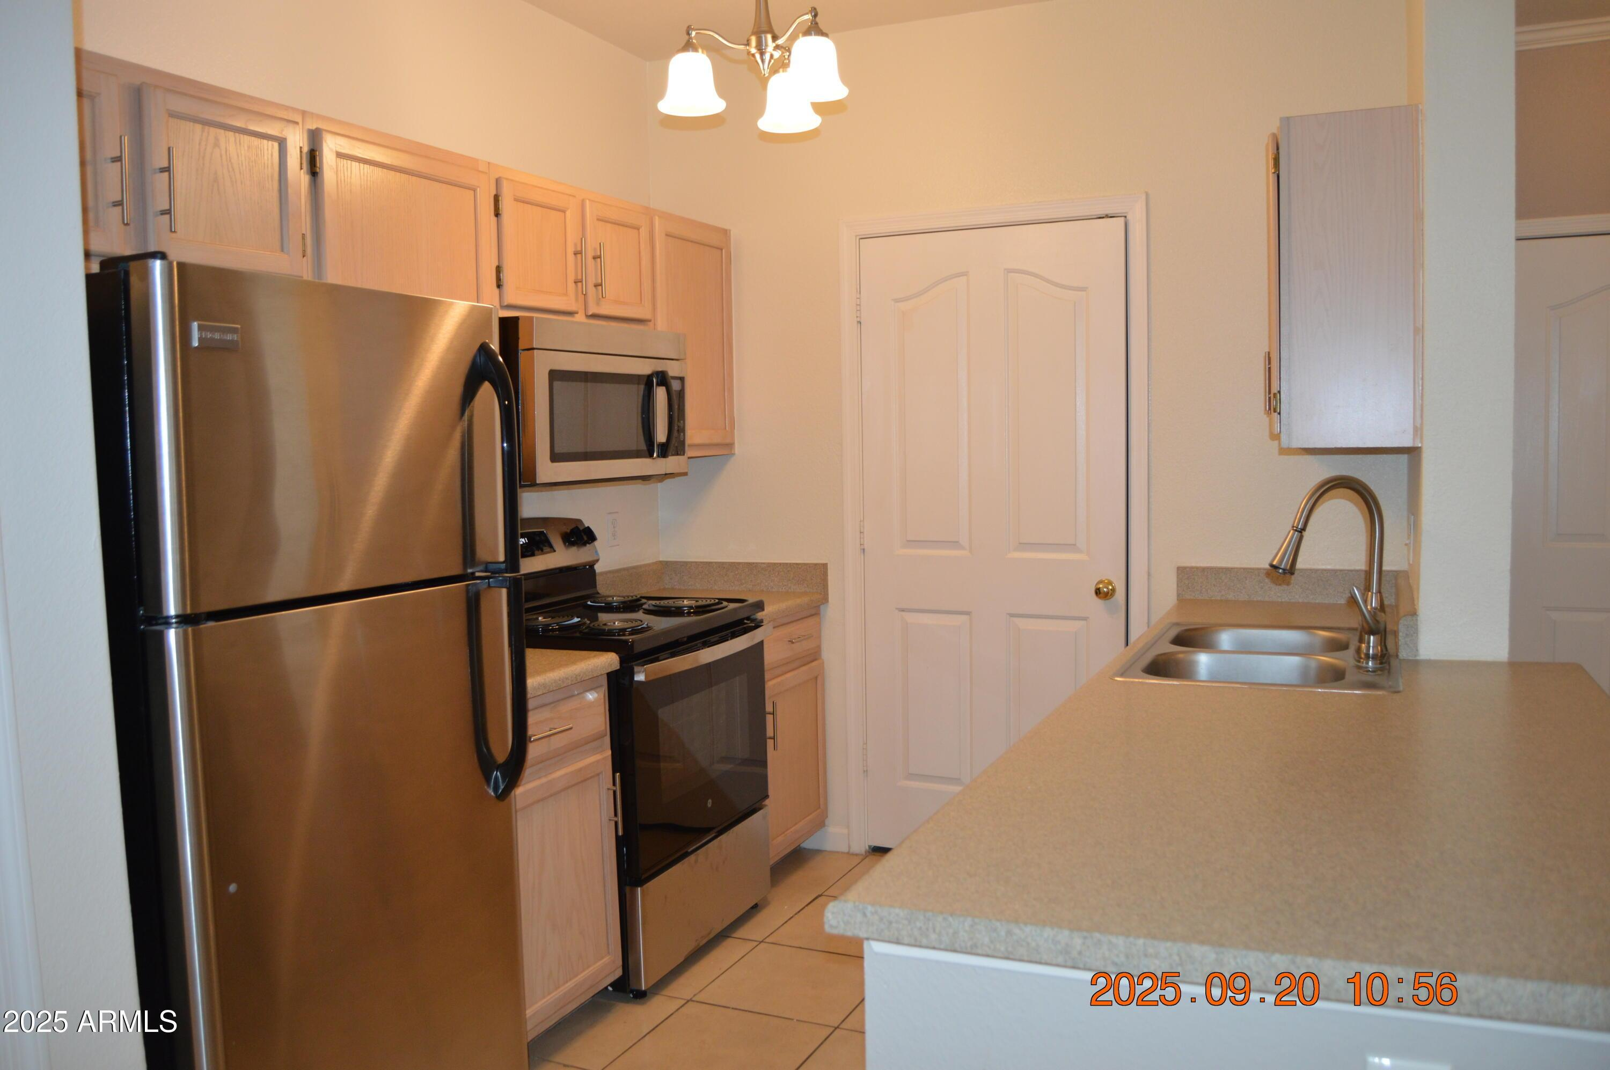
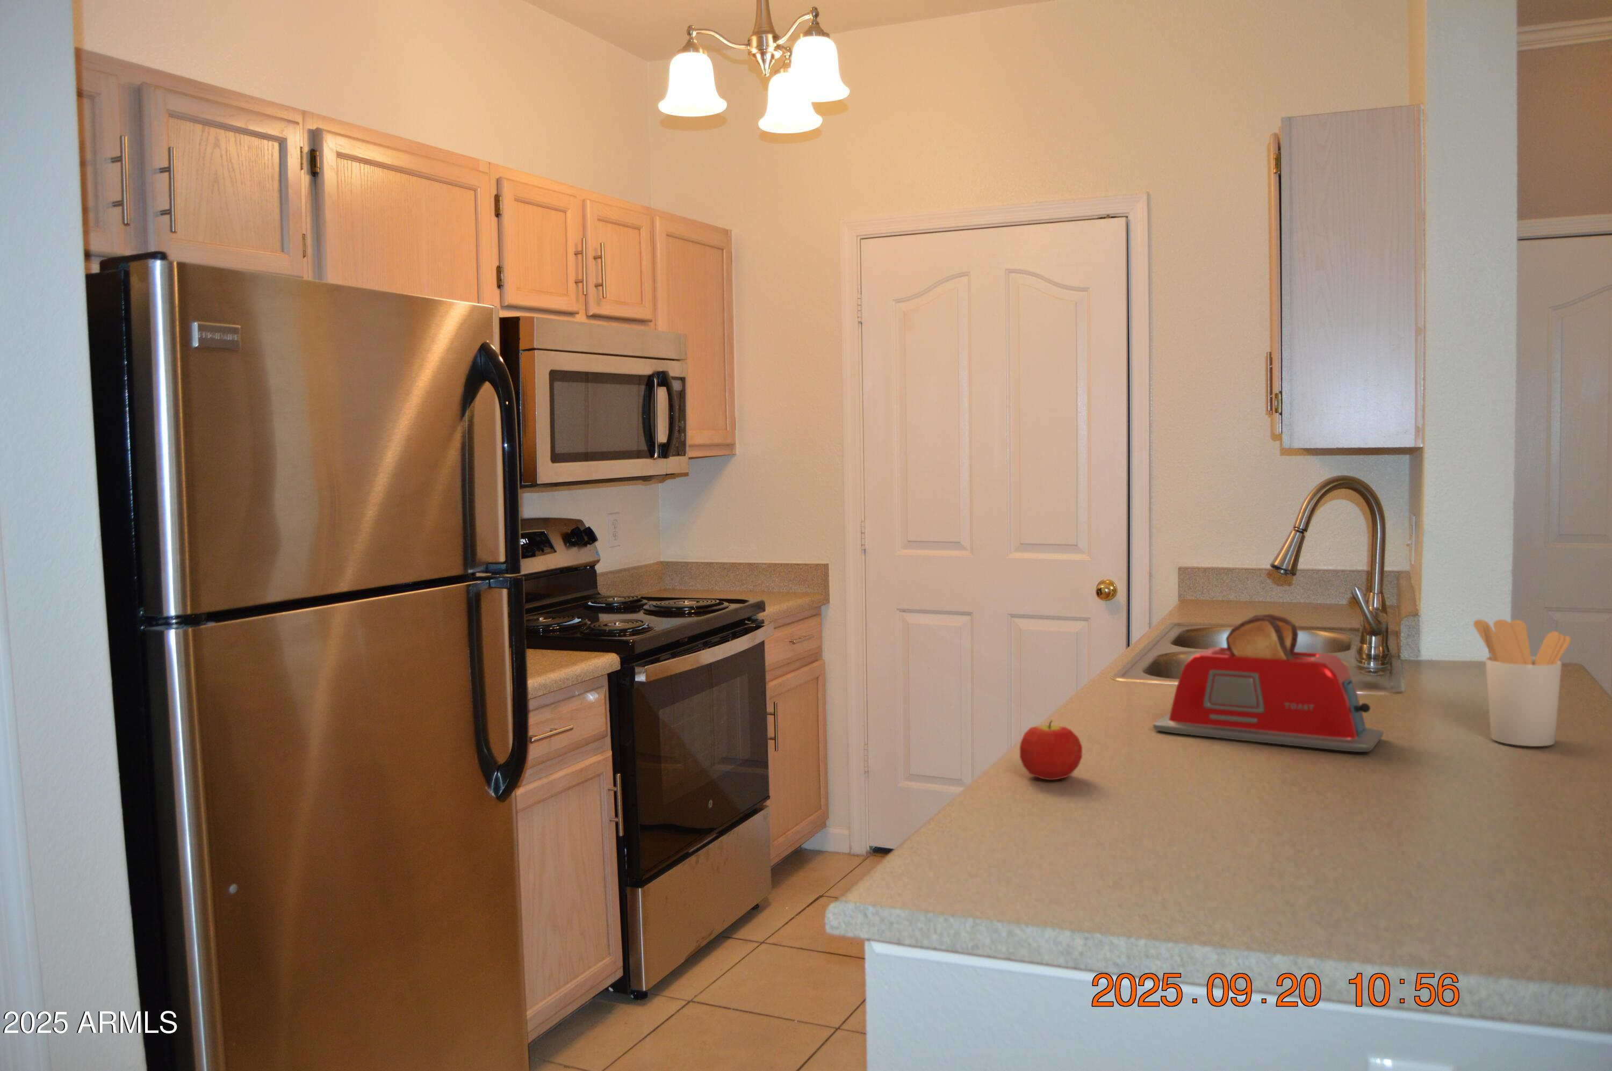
+ utensil holder [1473,619,1571,747]
+ toaster [1153,613,1384,753]
+ fruit [1019,720,1082,781]
